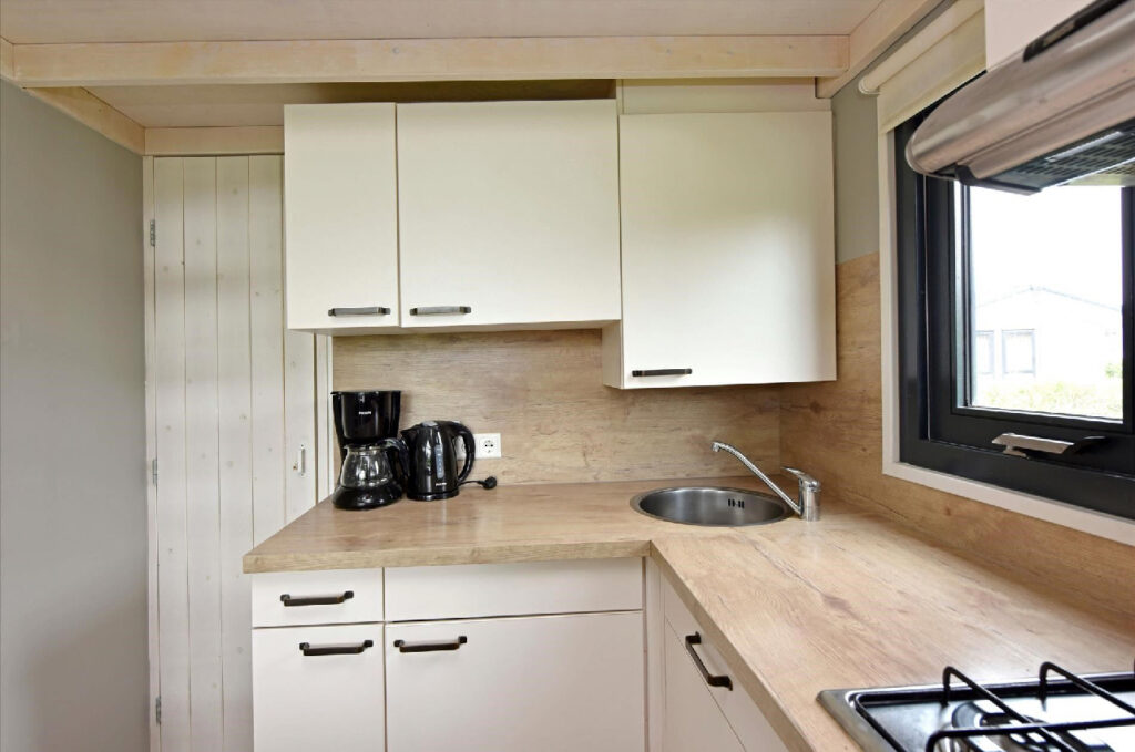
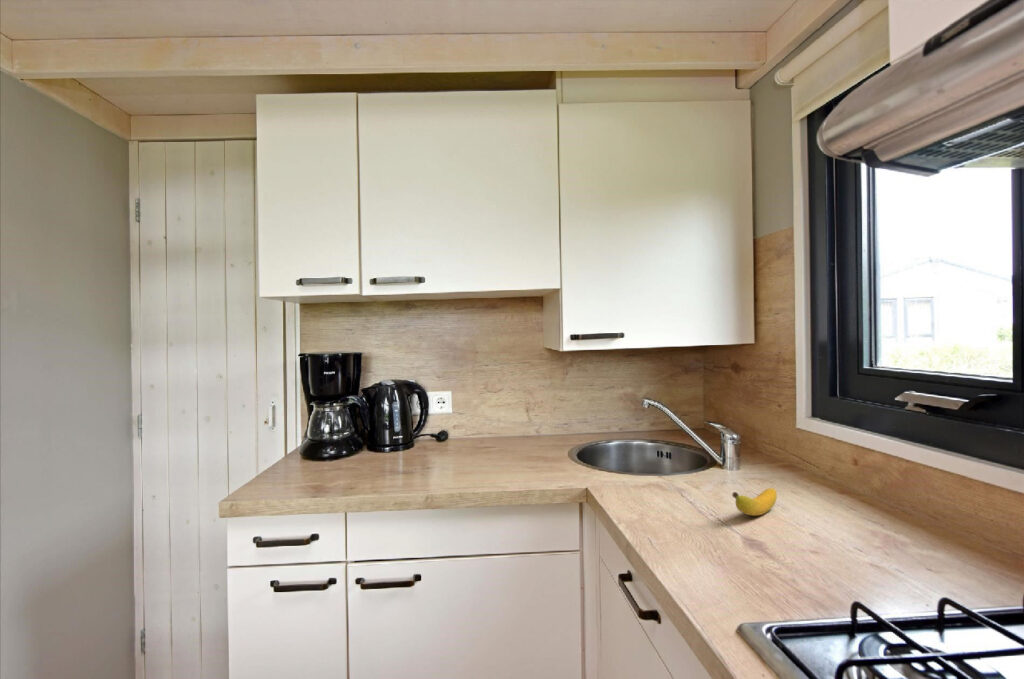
+ banana [731,487,778,516]
